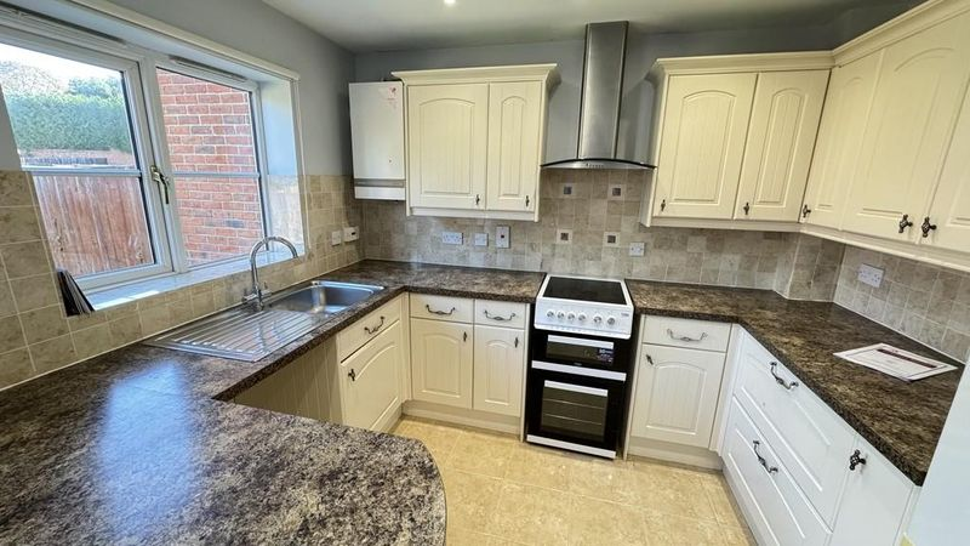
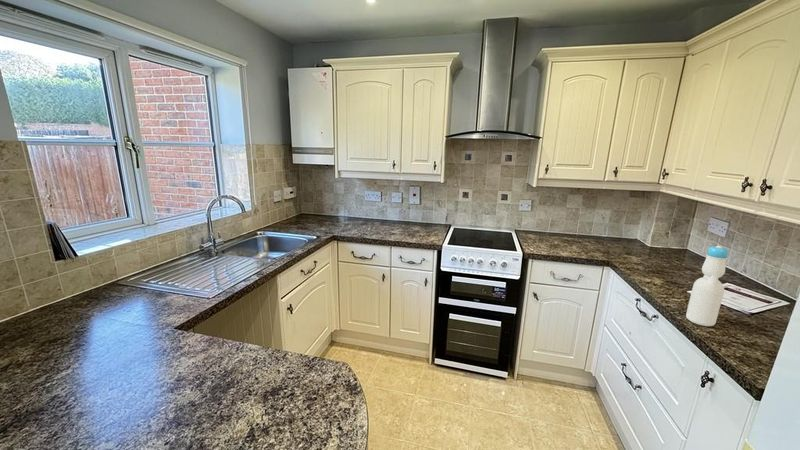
+ bottle [685,245,729,327]
